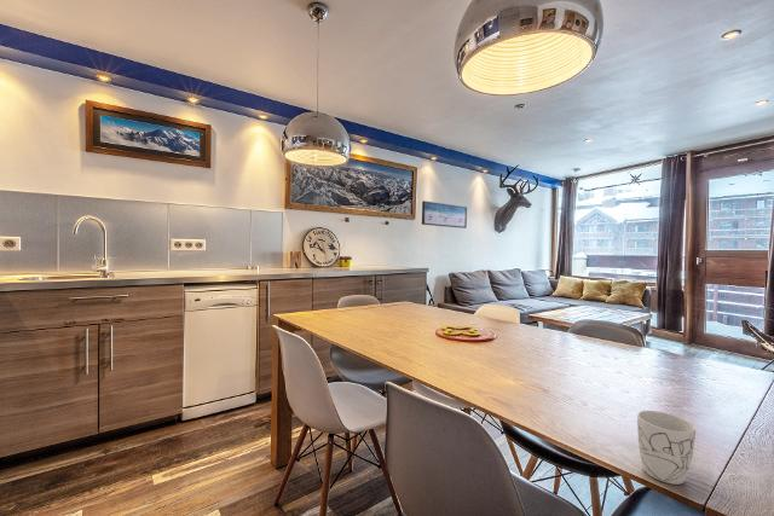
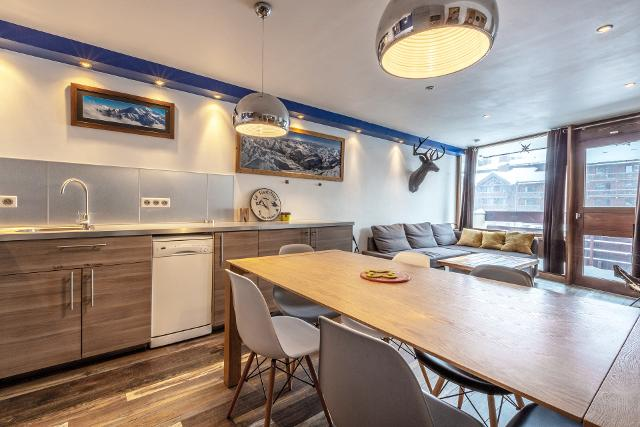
- wall art [421,199,468,230]
- mug [636,410,697,486]
